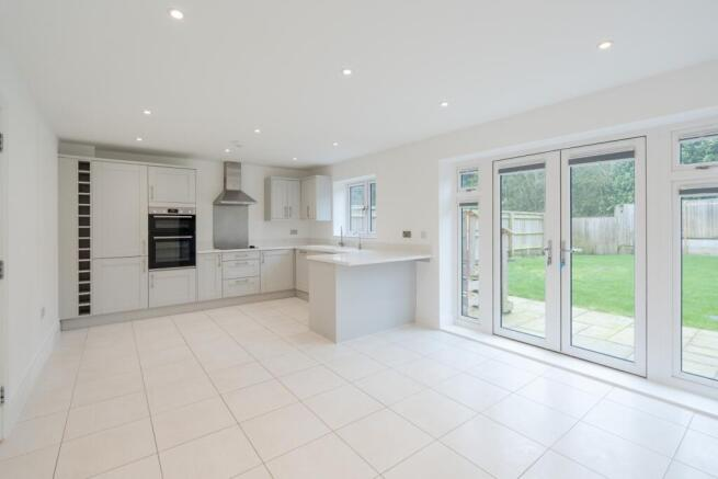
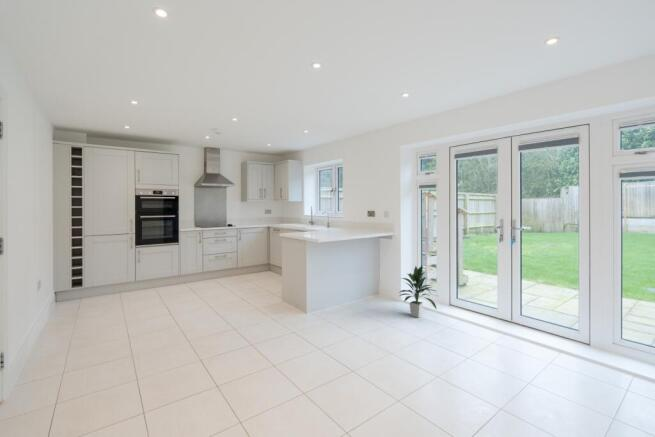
+ indoor plant [398,265,438,318]
